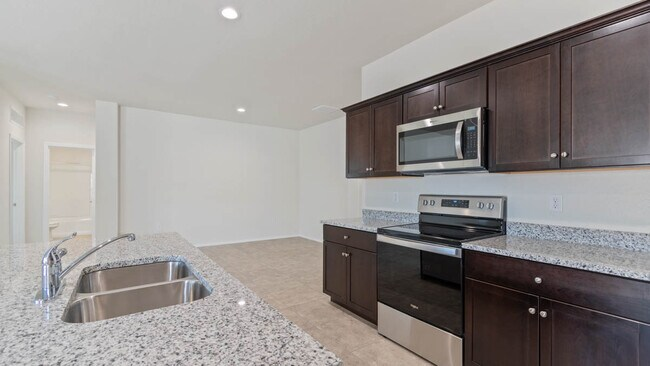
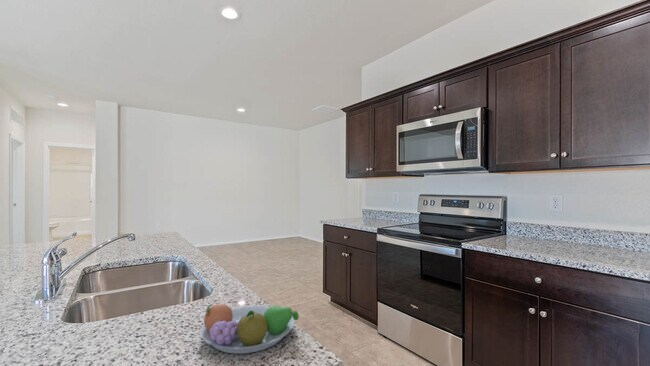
+ fruit bowl [199,303,300,355]
